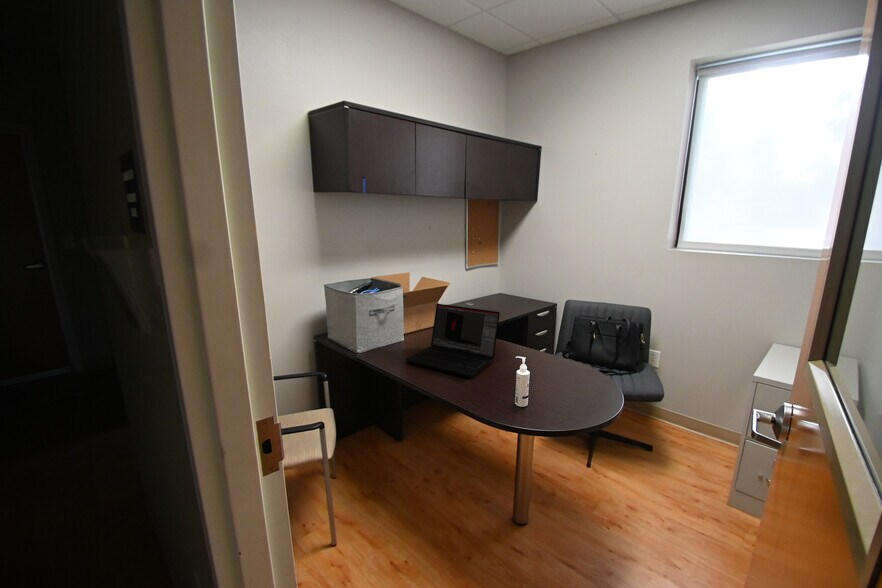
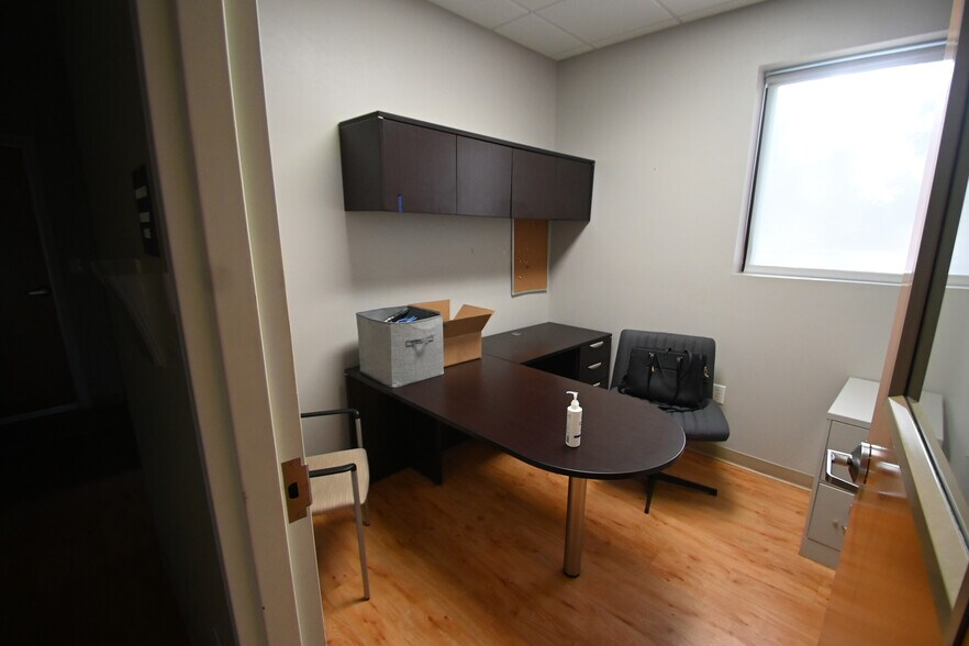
- laptop [405,303,501,378]
